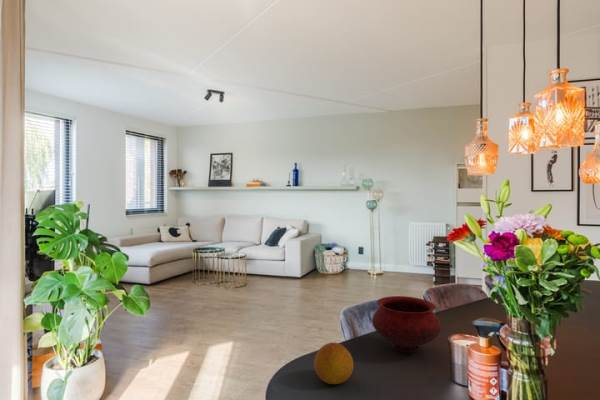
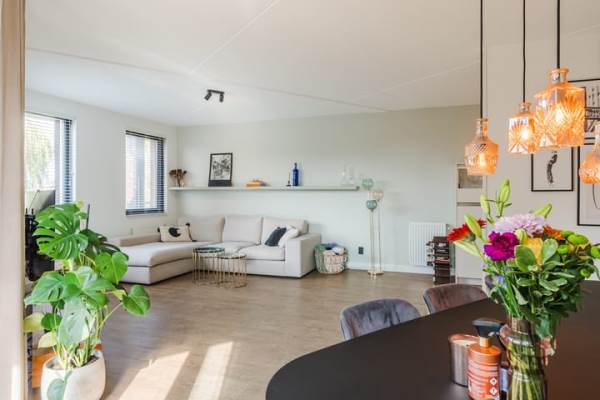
- fruit [313,341,354,385]
- bowl [371,295,442,354]
